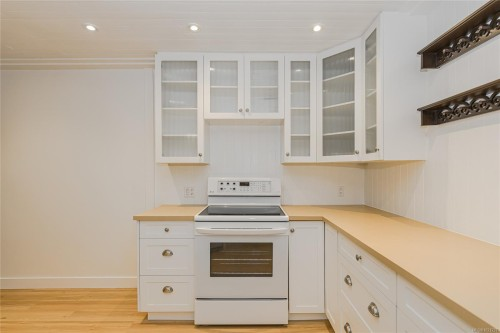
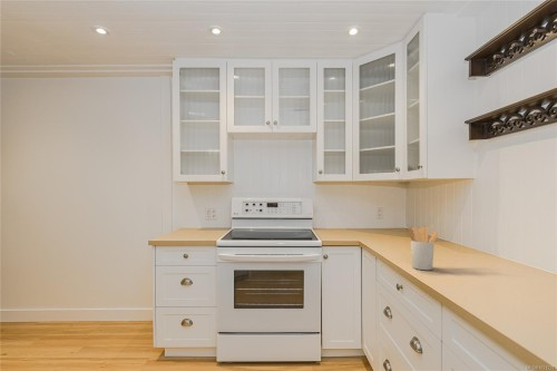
+ utensil holder [408,226,440,271]
